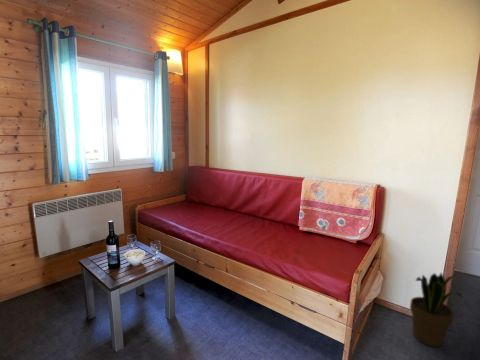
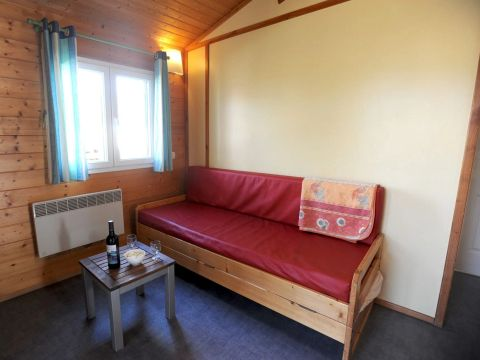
- potted plant [409,271,464,348]
